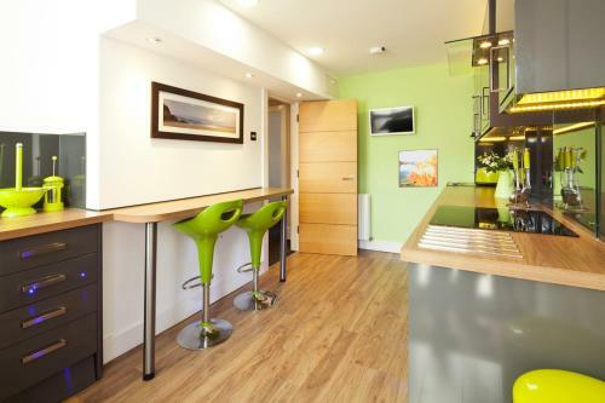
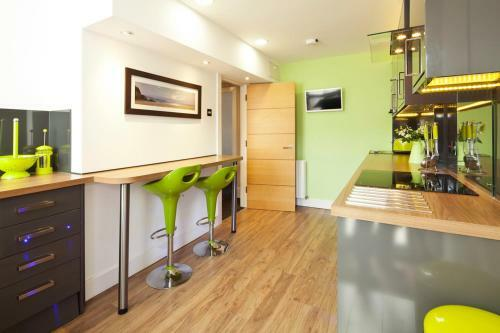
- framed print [398,148,439,189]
